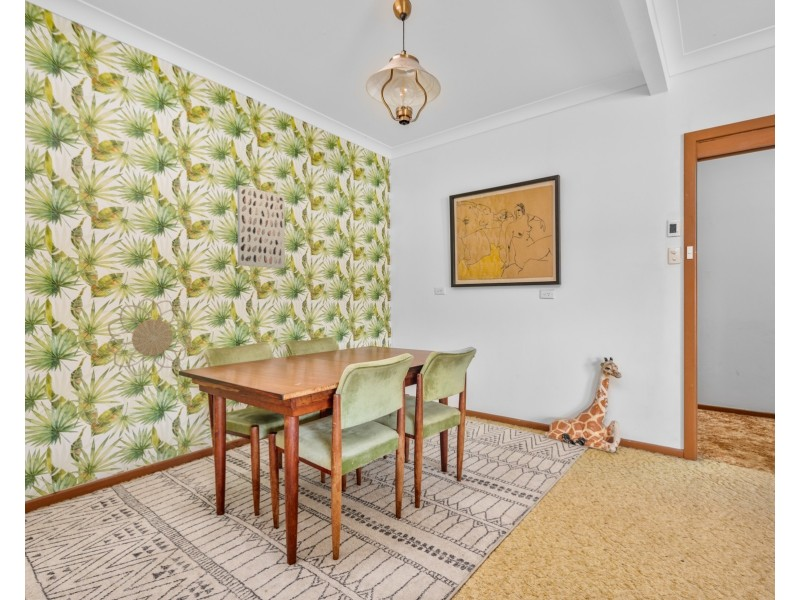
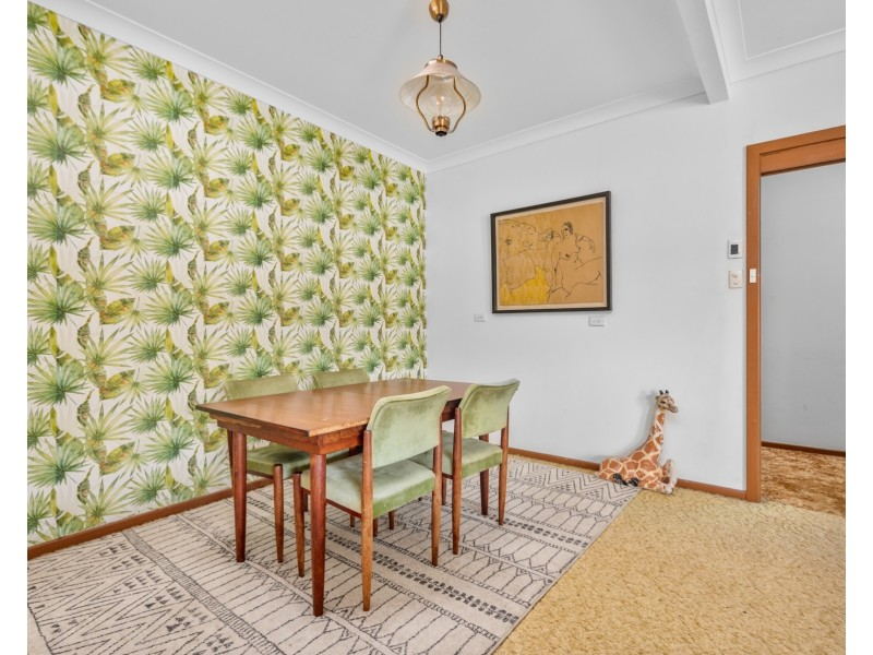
- wall art [237,184,286,269]
- decorative wall piece [106,297,193,377]
